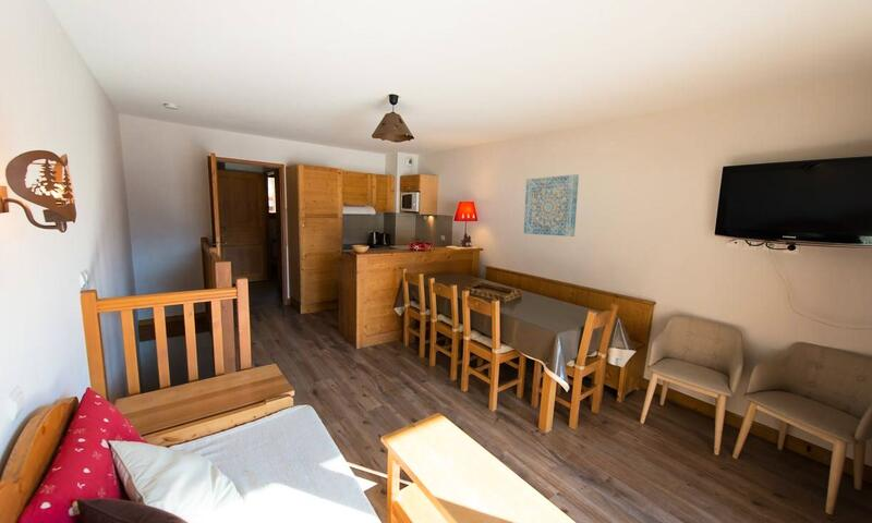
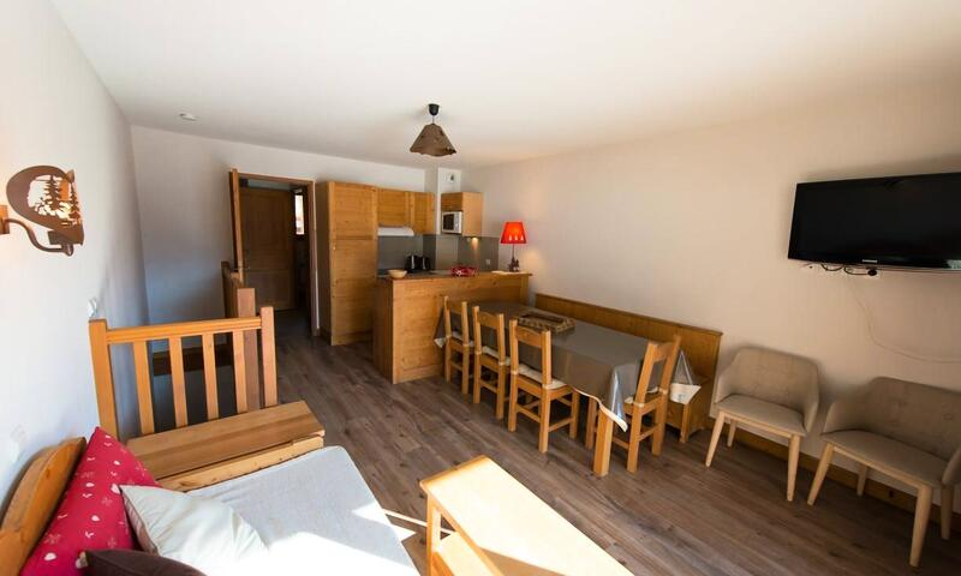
- wall art [523,173,580,238]
